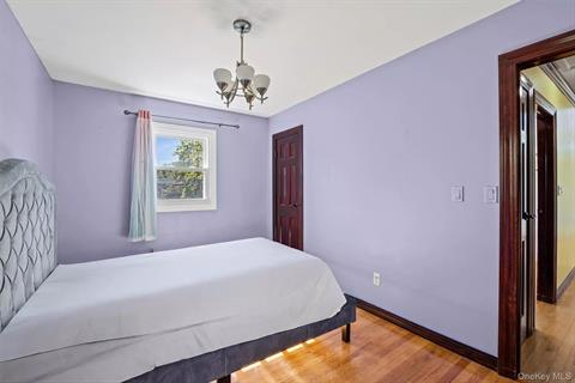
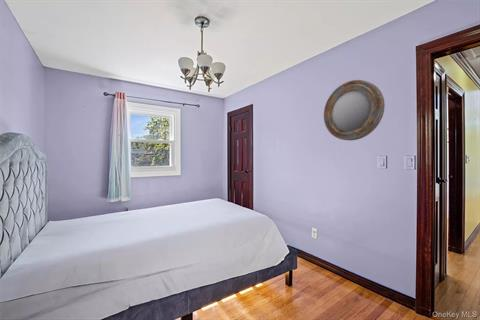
+ home mirror [323,79,386,141]
